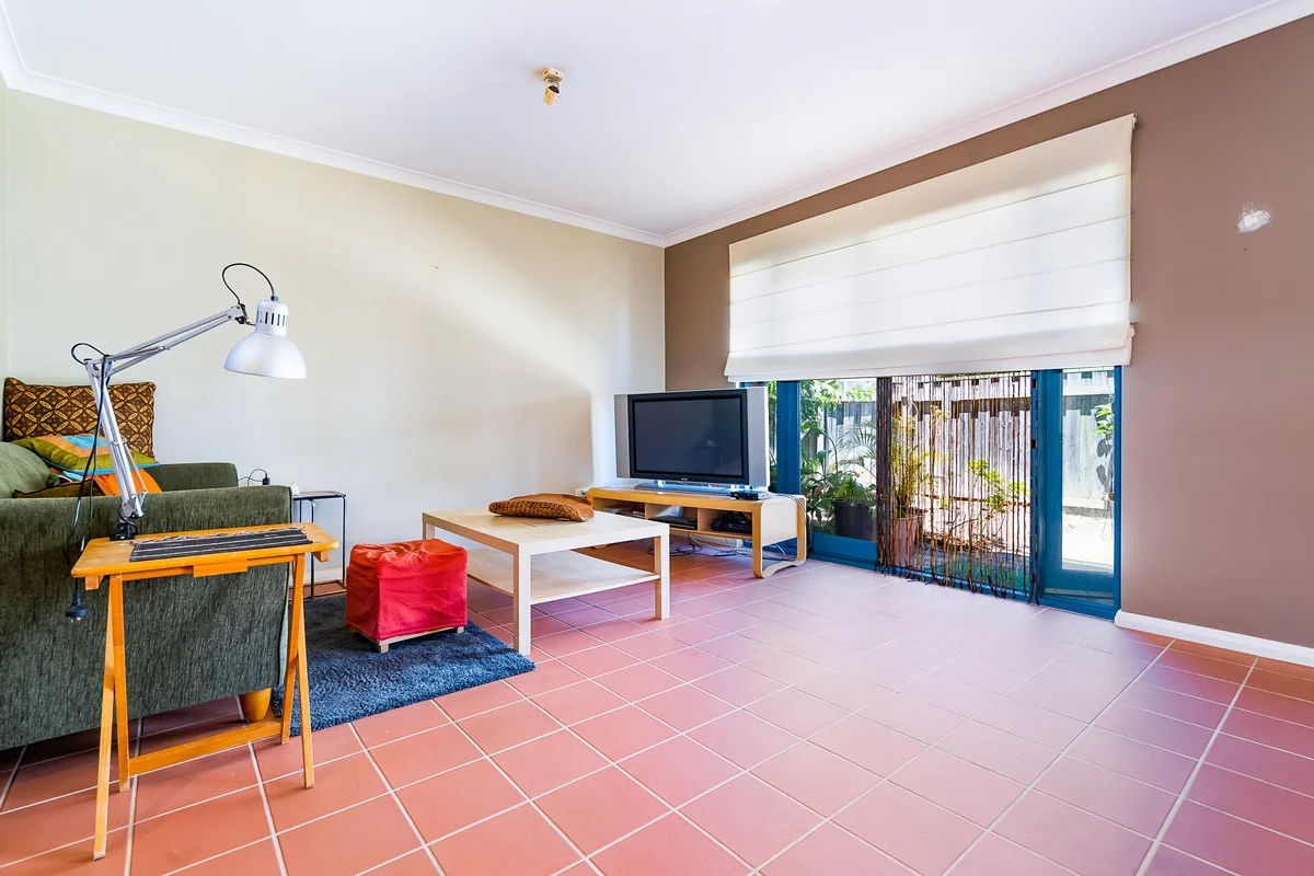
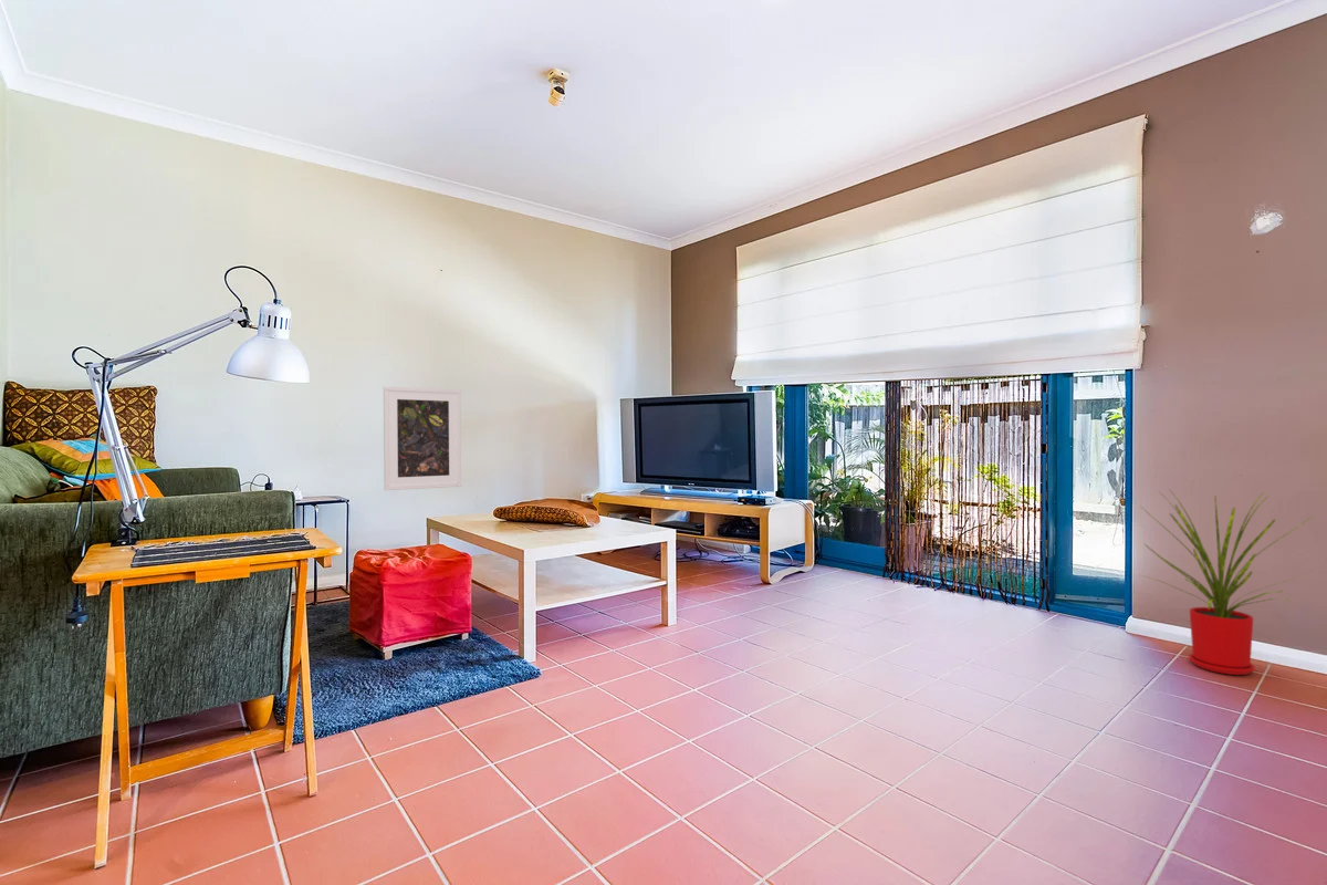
+ house plant [1139,487,1315,676]
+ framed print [383,385,462,491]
